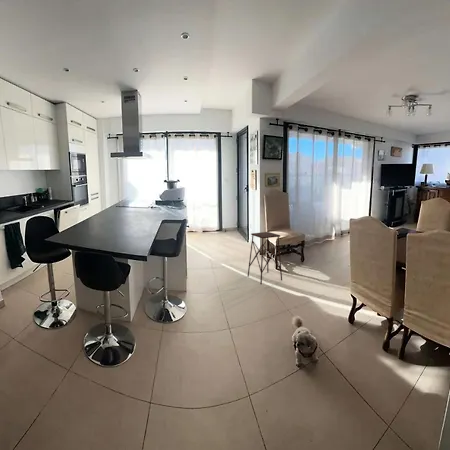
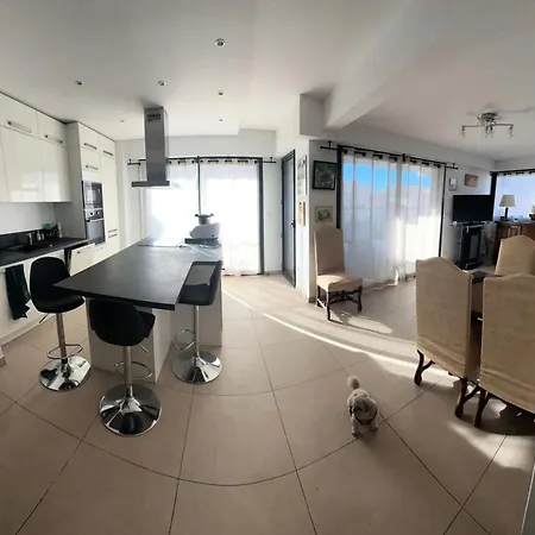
- side table [247,231,283,286]
